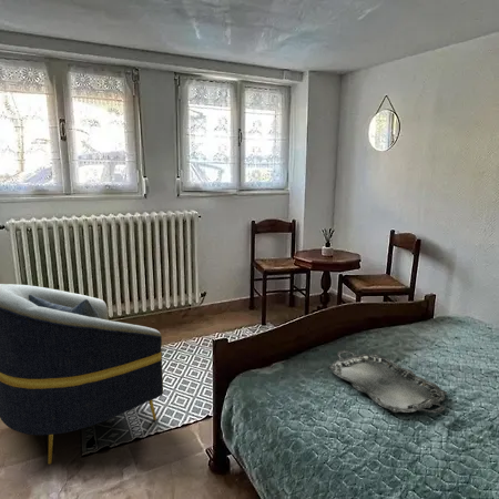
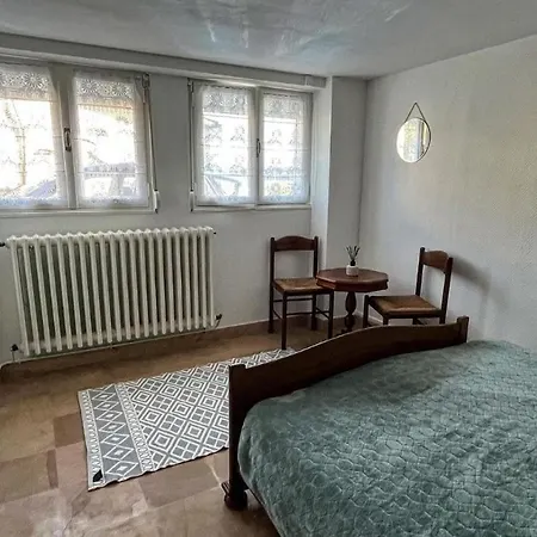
- serving tray [327,349,448,414]
- armchair [0,283,164,465]
